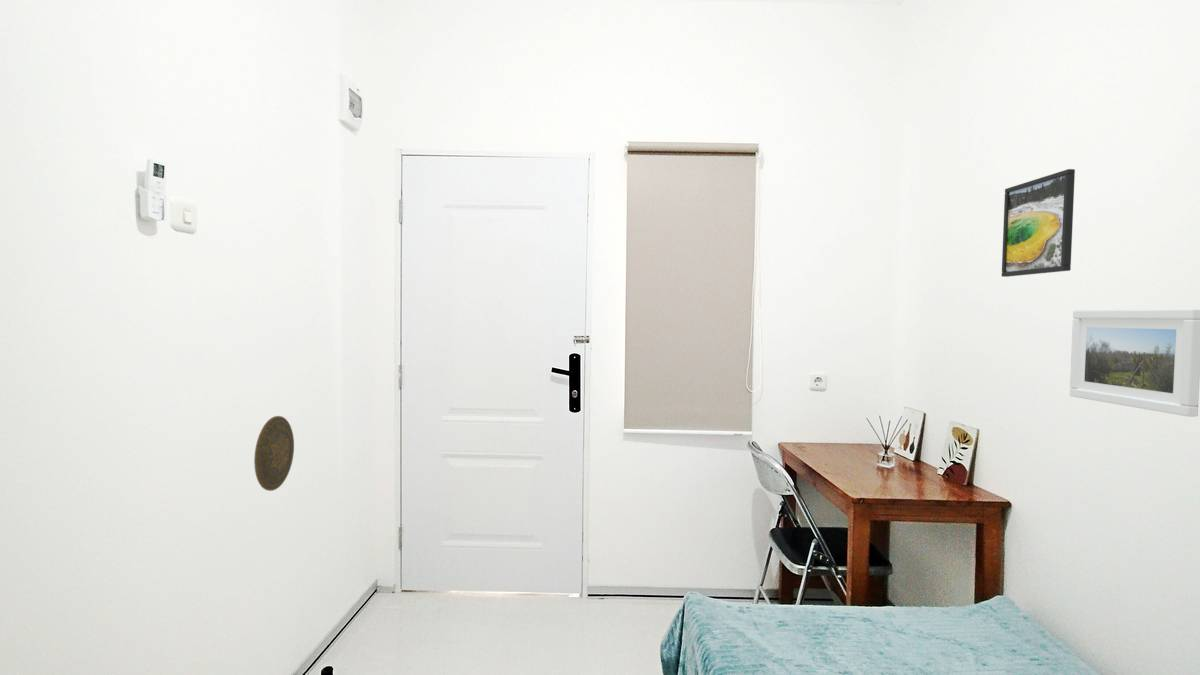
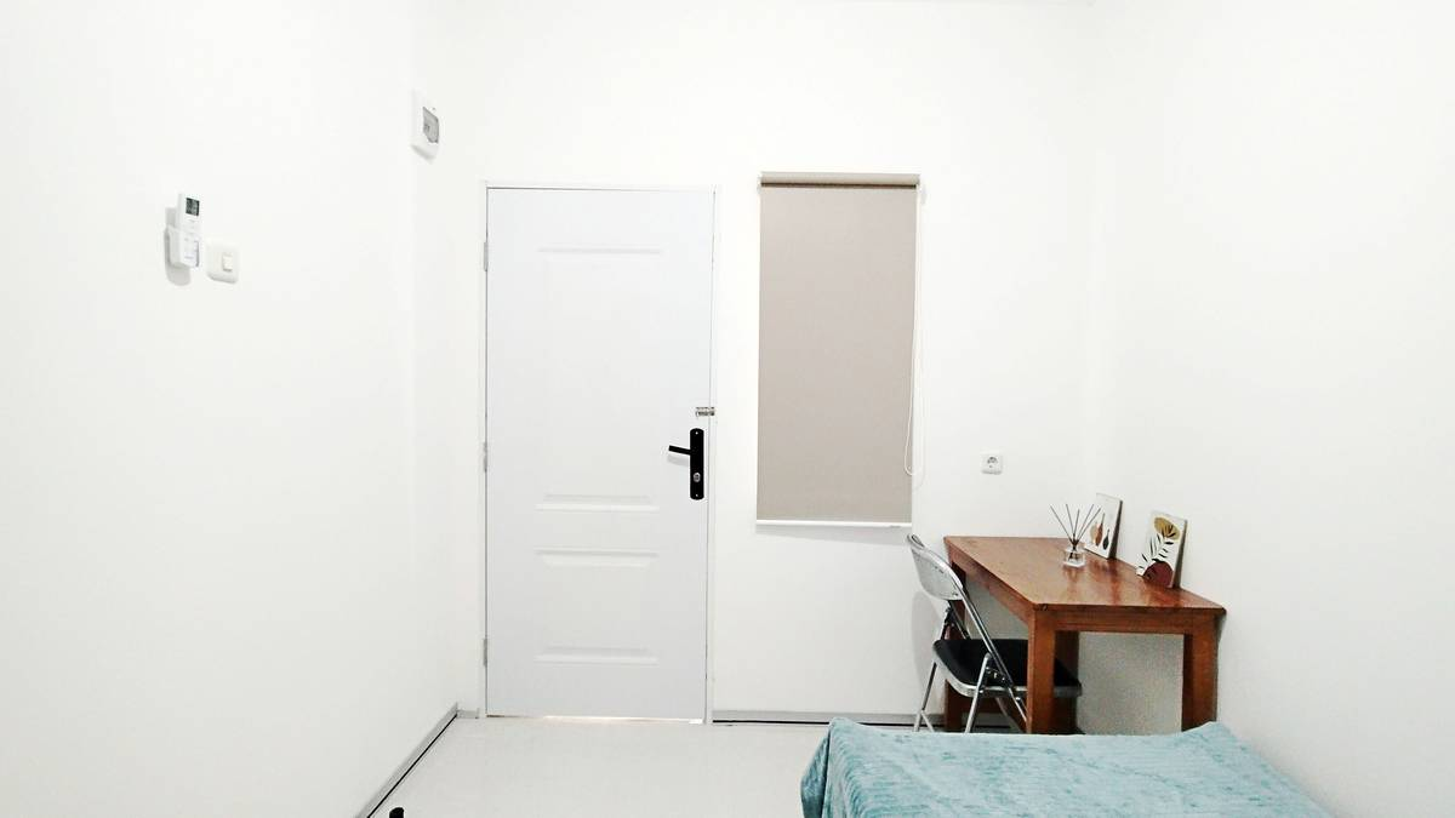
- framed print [1069,308,1200,418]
- decorative plate [253,415,295,492]
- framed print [1001,168,1076,278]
